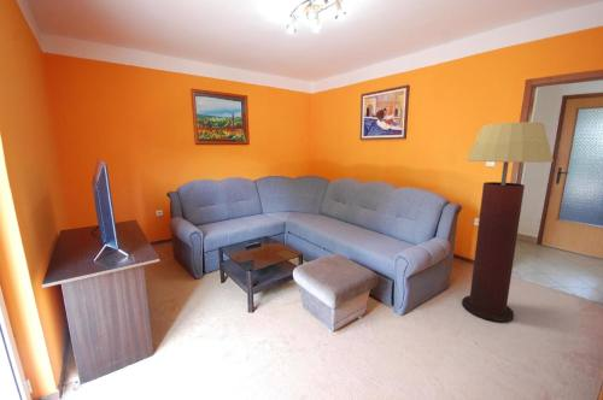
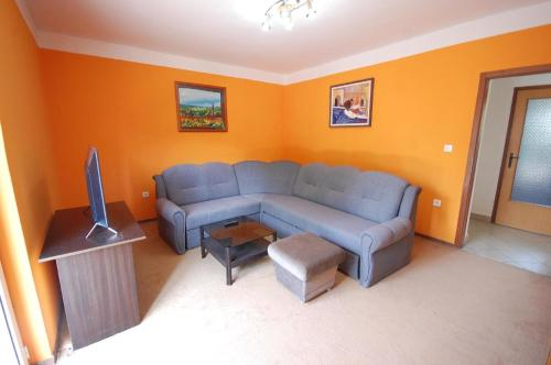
- floor lamp [461,120,555,324]
